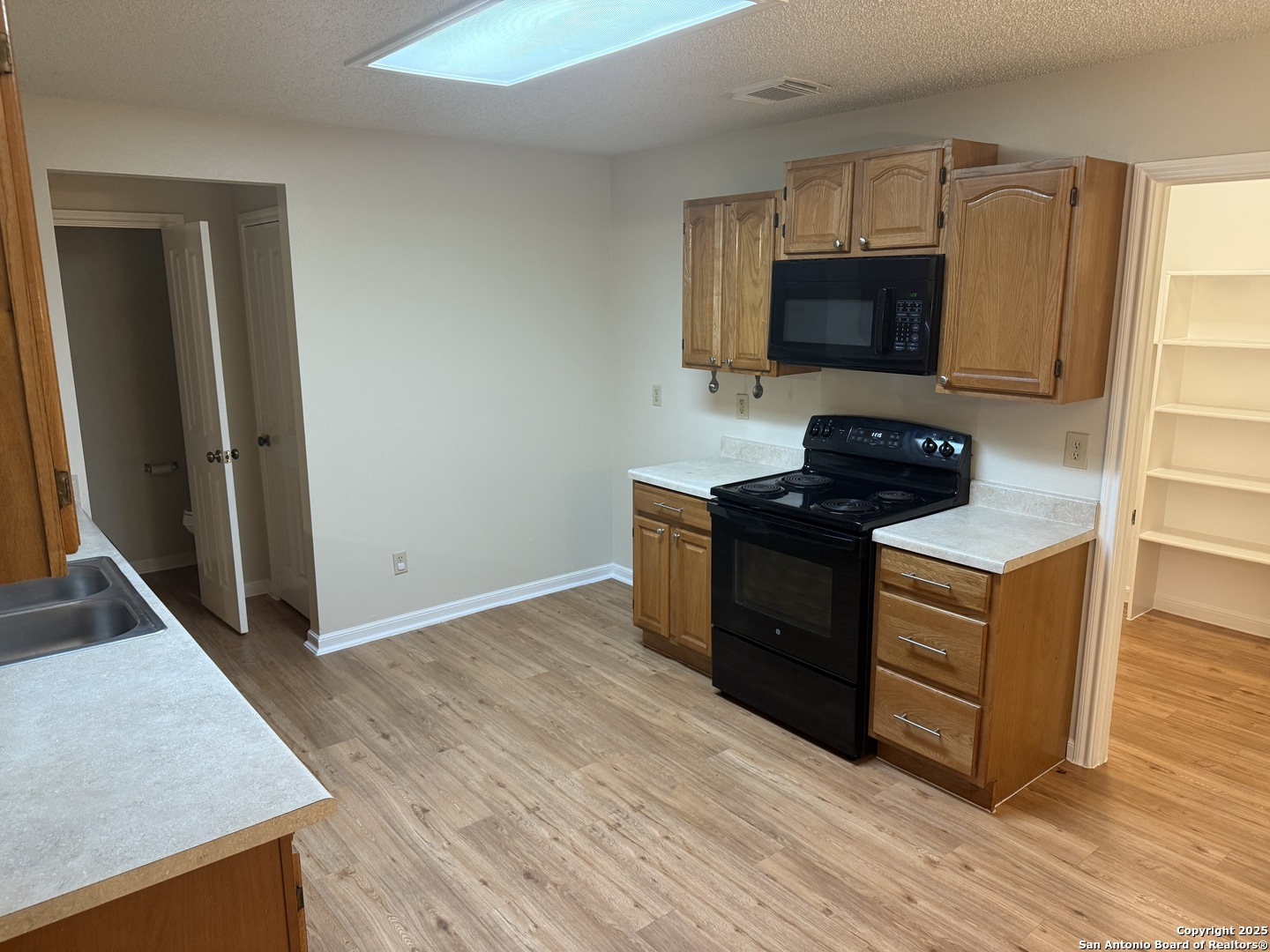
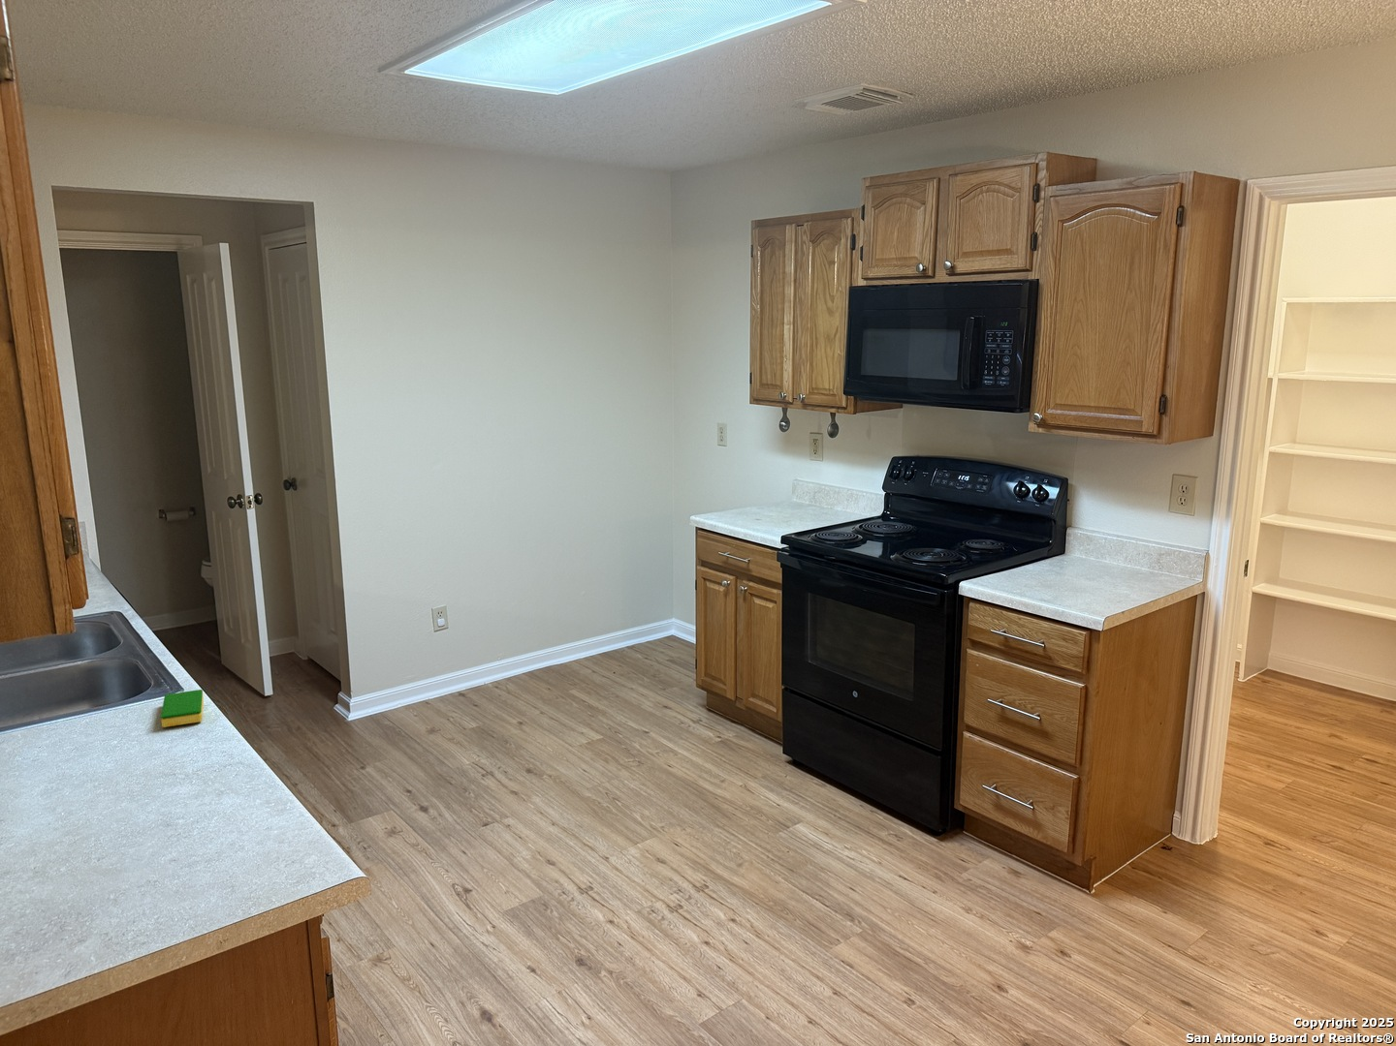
+ dish sponge [160,689,204,728]
